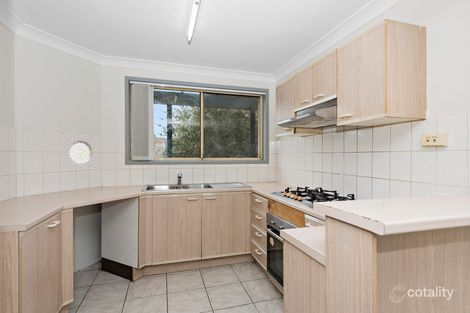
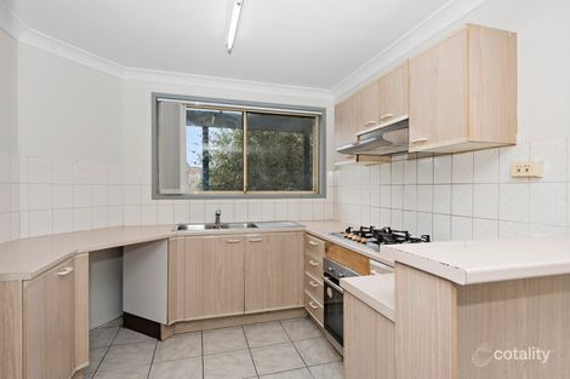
- decorative plate [68,140,94,165]
